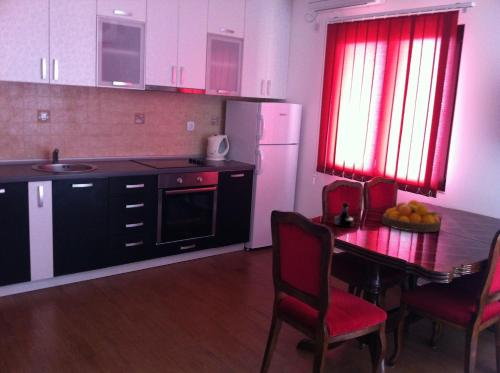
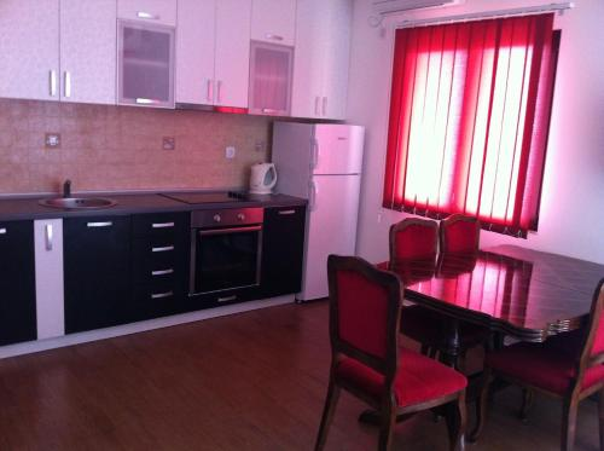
- tequila bottle [333,201,354,228]
- fruit bowl [381,199,443,233]
